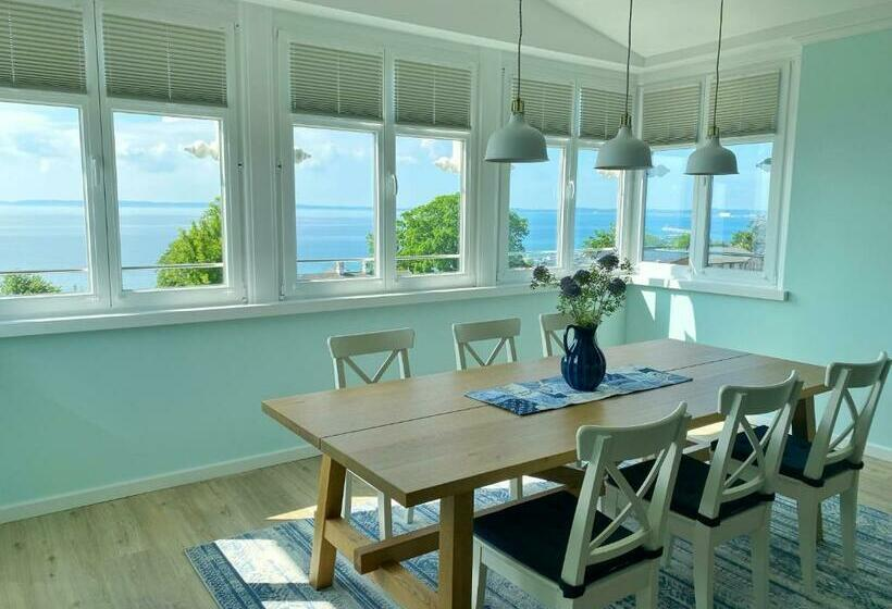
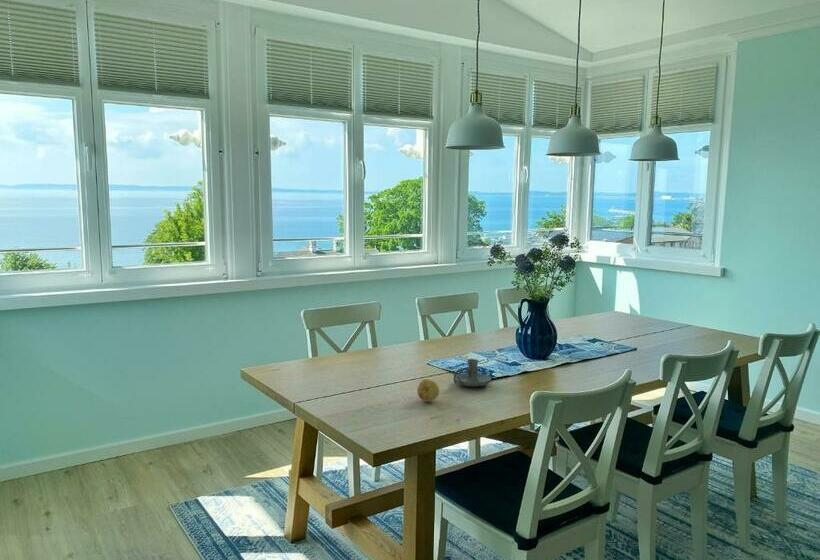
+ fruit [416,378,440,403]
+ candle holder [453,358,492,387]
